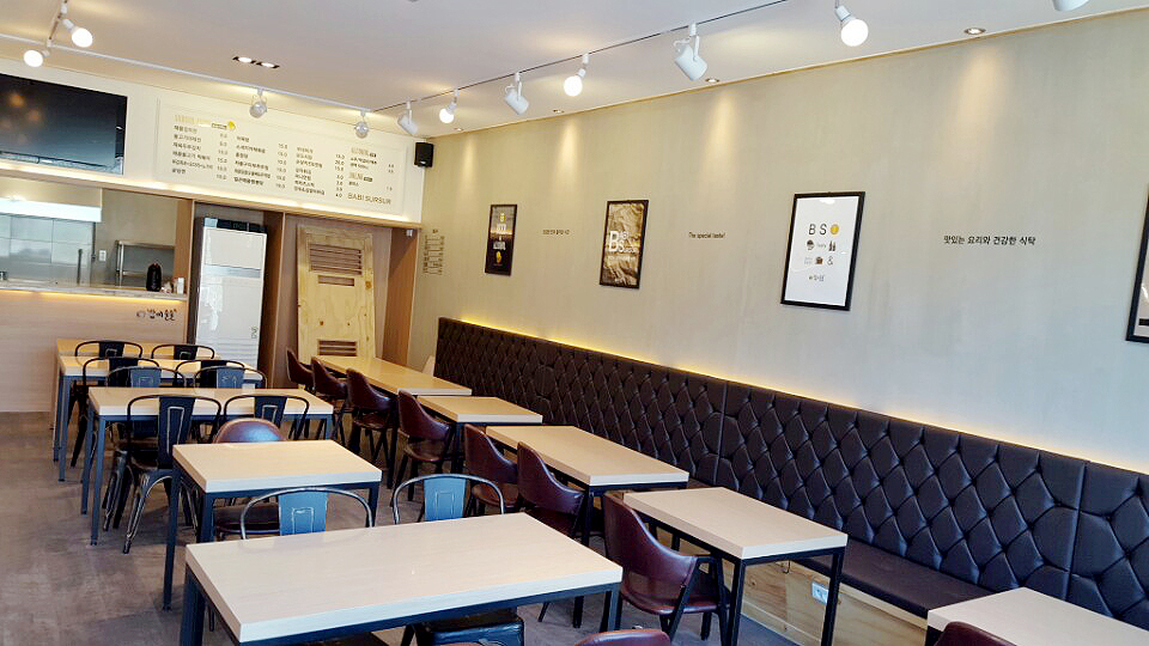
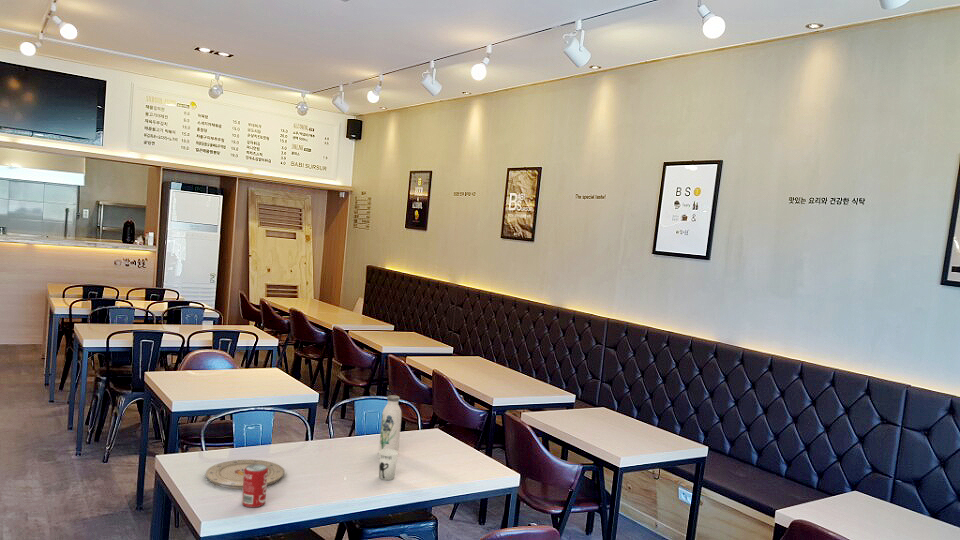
+ cup [378,449,399,481]
+ beverage can [241,464,268,508]
+ water bottle [378,394,402,452]
+ plate [205,458,286,490]
